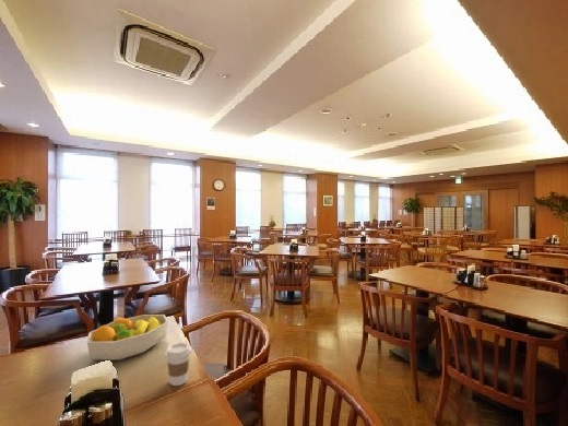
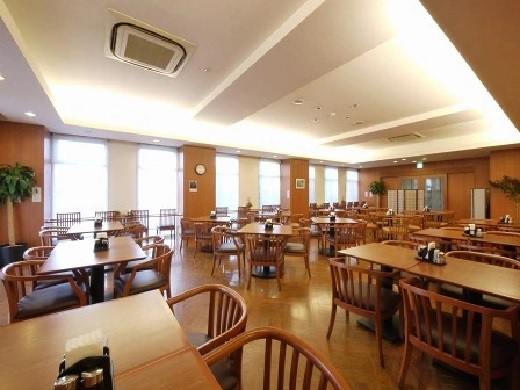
- coffee cup [164,342,192,387]
- fruit bowl [86,313,169,360]
